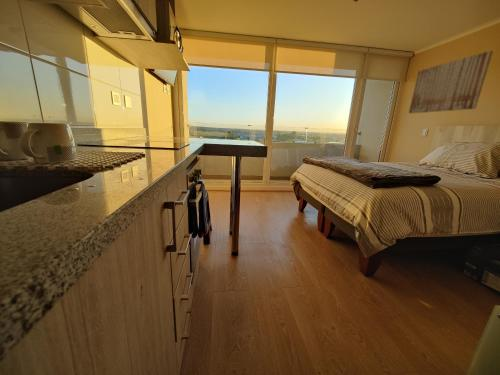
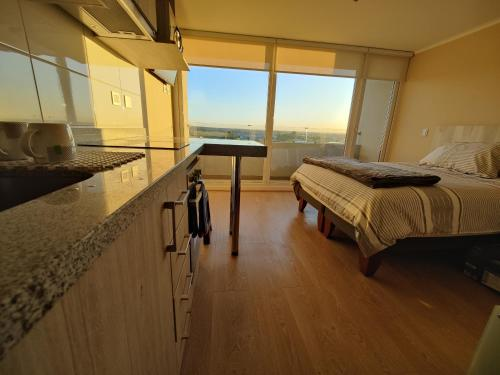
- wall art [408,50,494,114]
